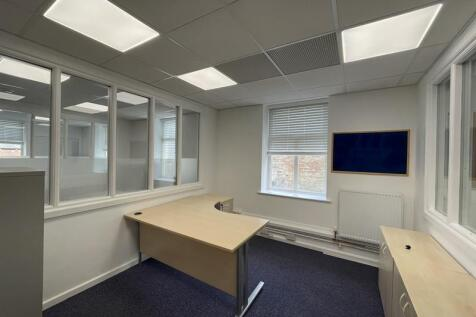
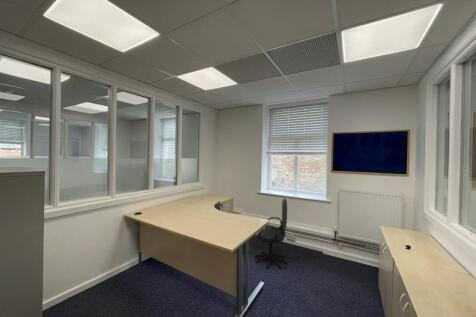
+ office chair [254,198,288,270]
